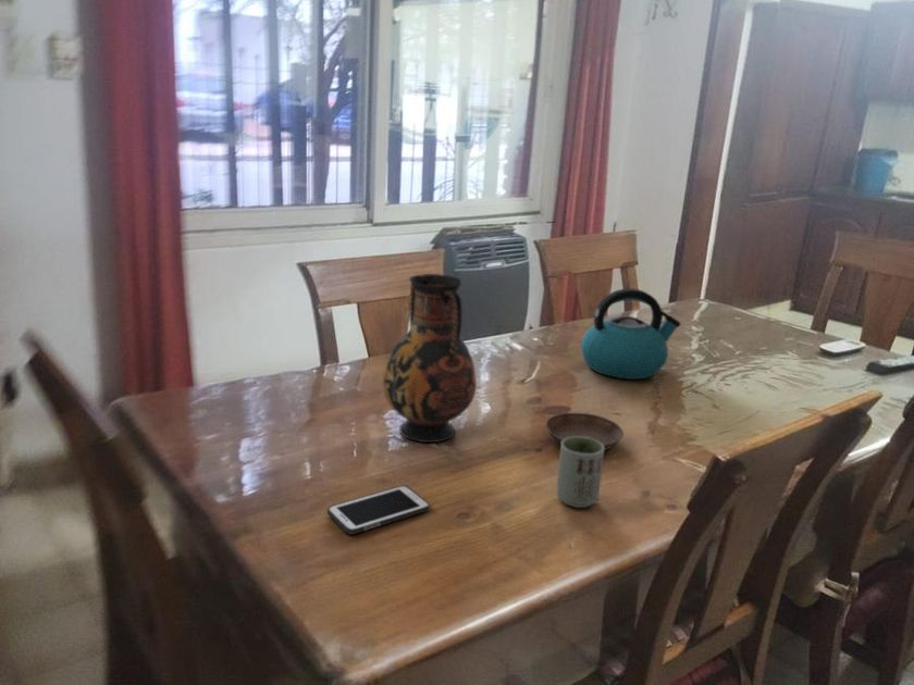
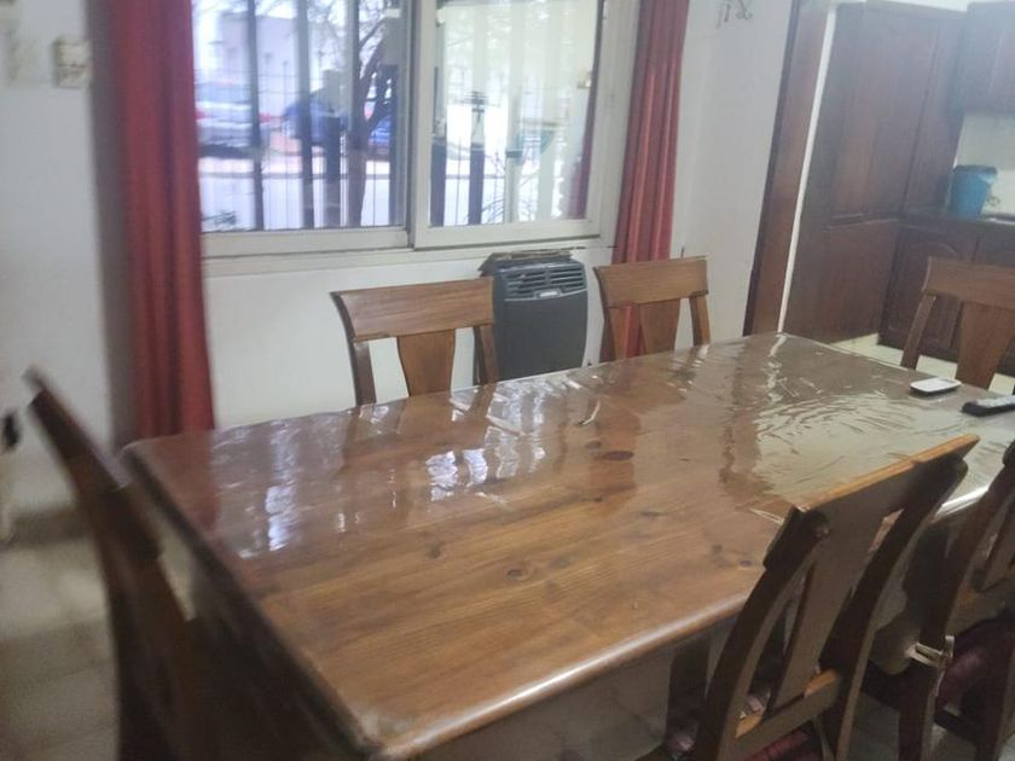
- kettle [580,287,682,381]
- vase [382,273,478,444]
- saucer [544,412,625,451]
- cup [556,437,605,509]
- cell phone [326,484,431,535]
